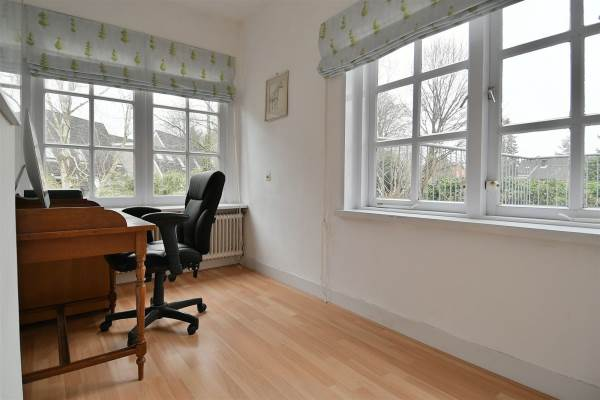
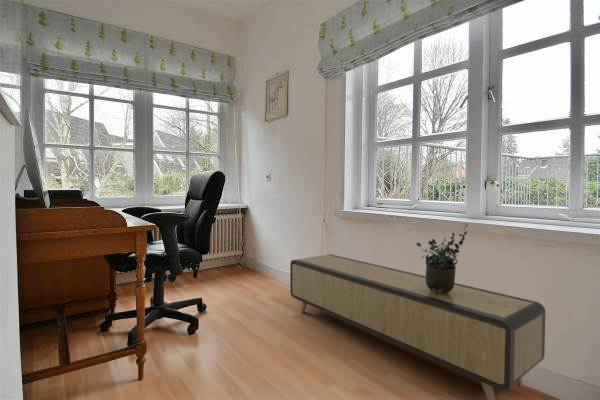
+ potted plant [415,223,469,295]
+ storage bench [289,253,546,400]
